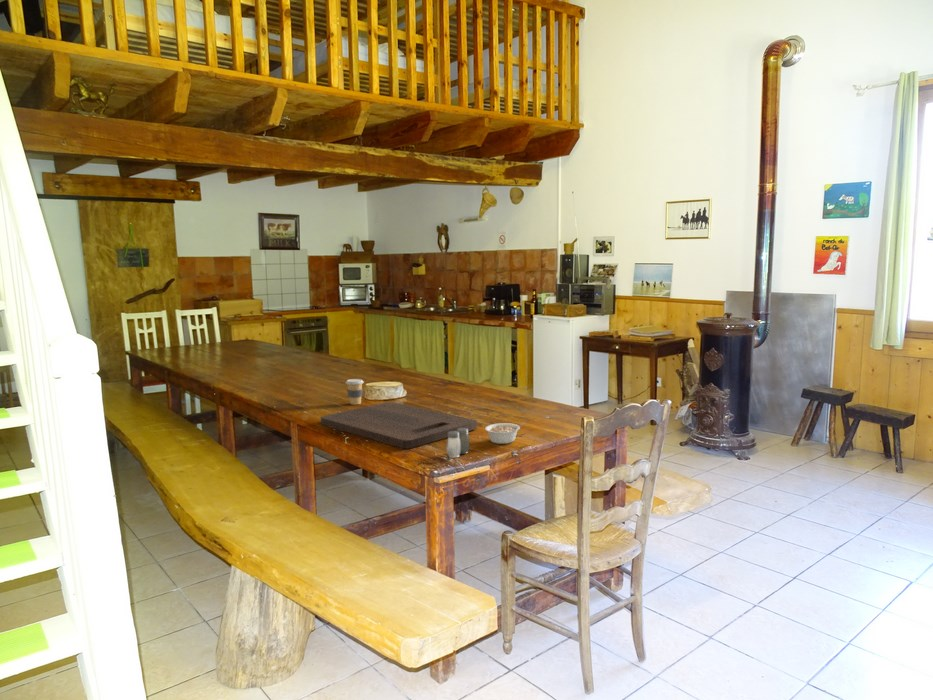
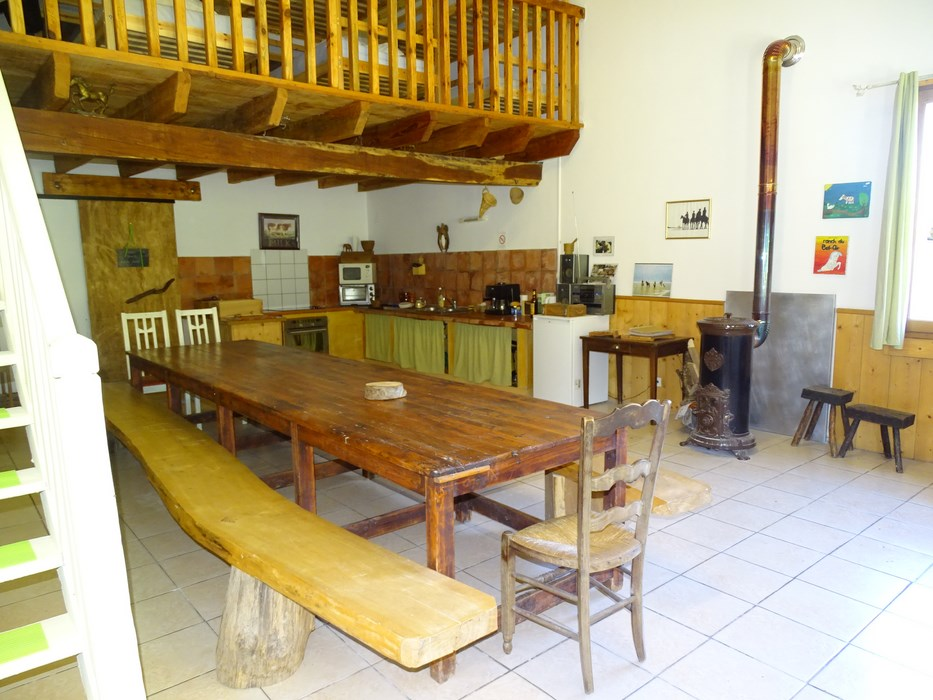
- coffee cup [345,378,365,406]
- salt and pepper shaker [446,428,471,459]
- legume [484,421,527,445]
- cutting board [320,401,478,449]
